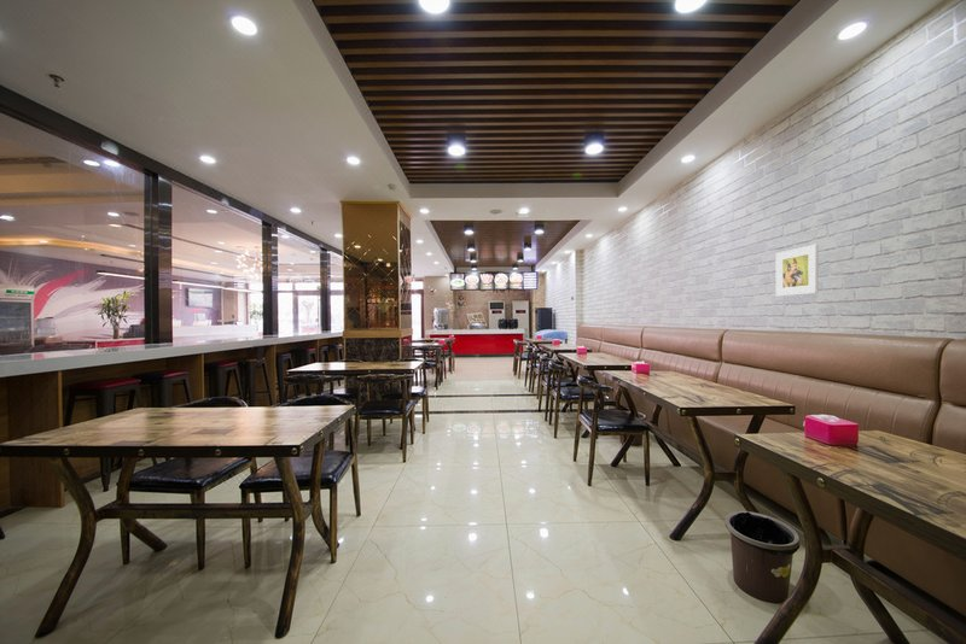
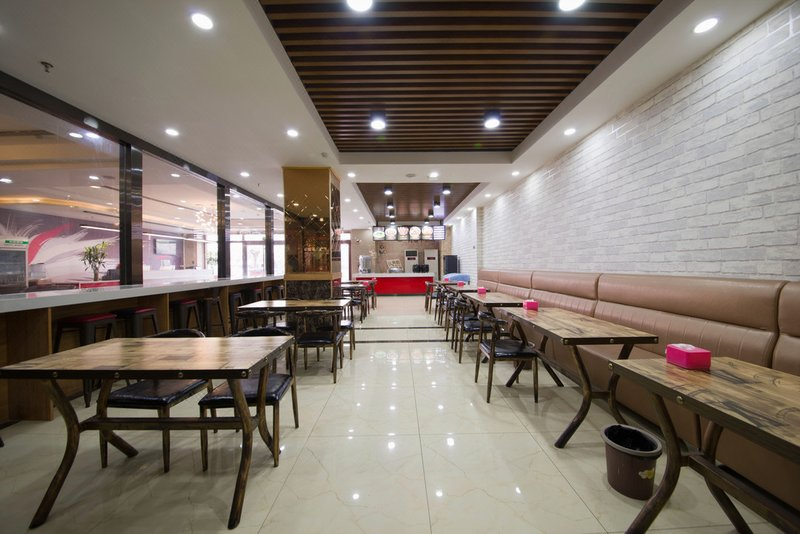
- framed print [775,244,820,297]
